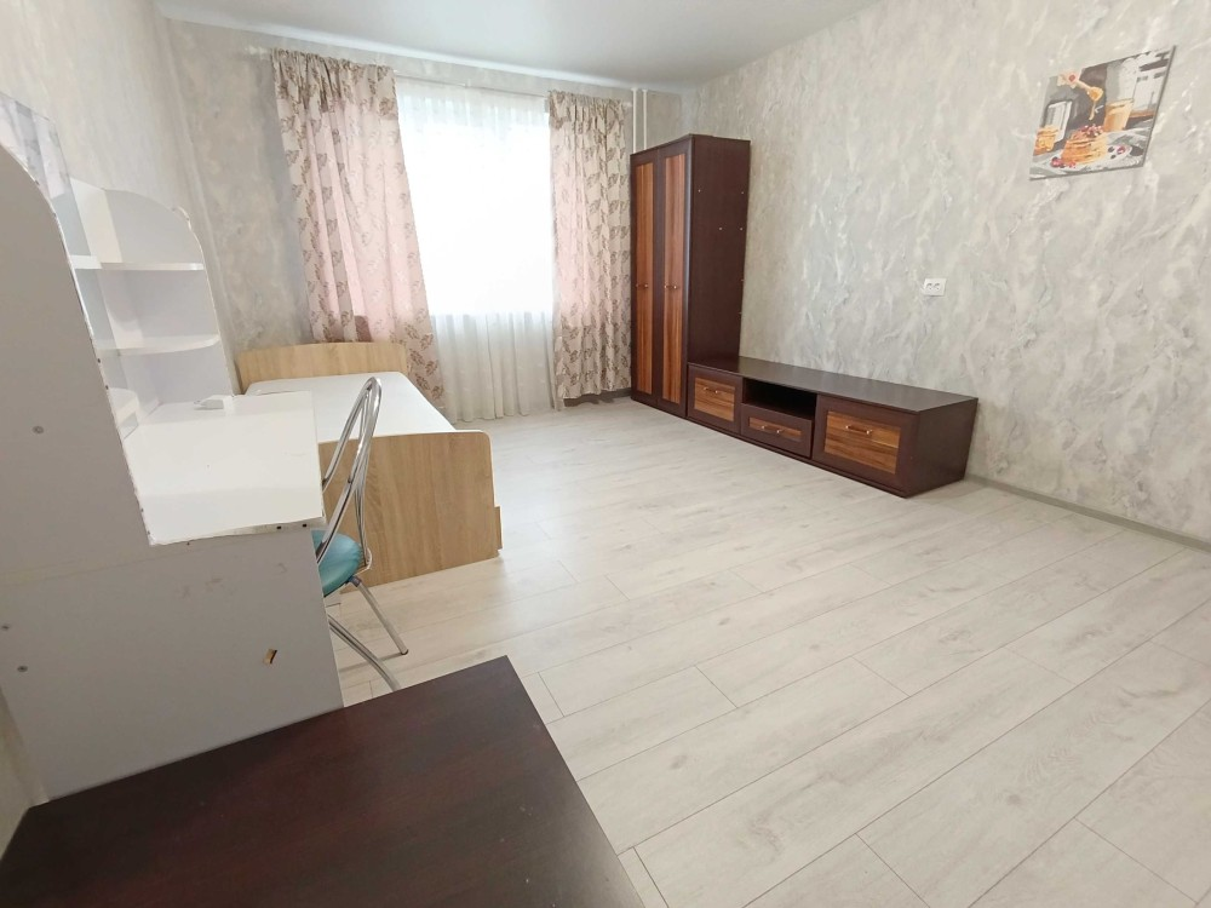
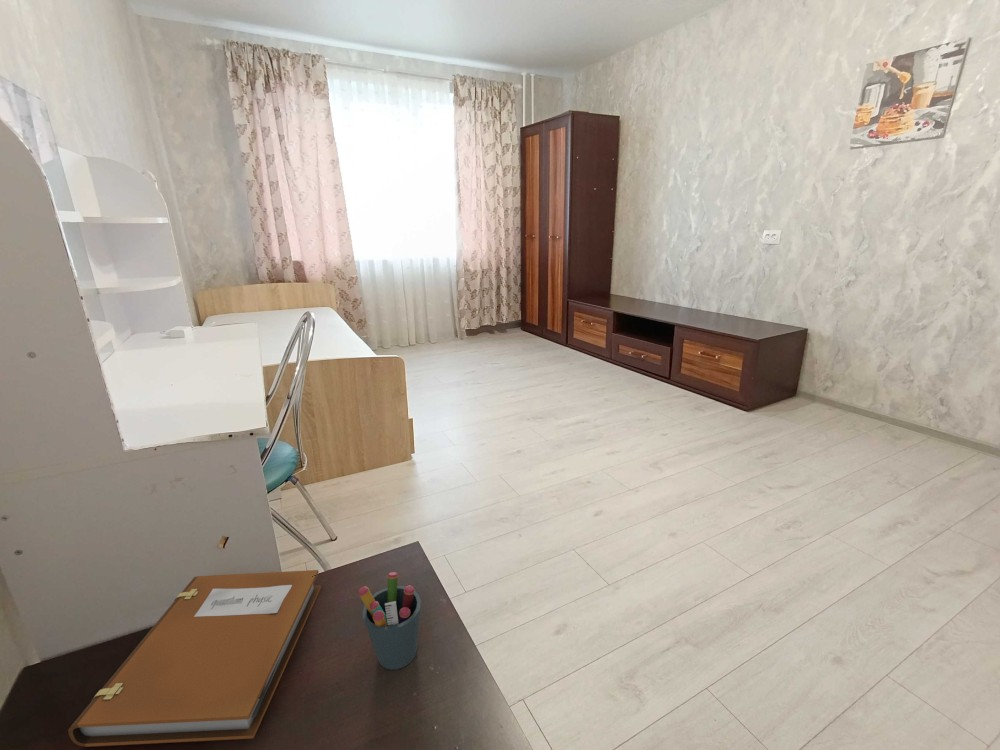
+ notebook [67,569,322,748]
+ pen holder [357,571,422,671]
